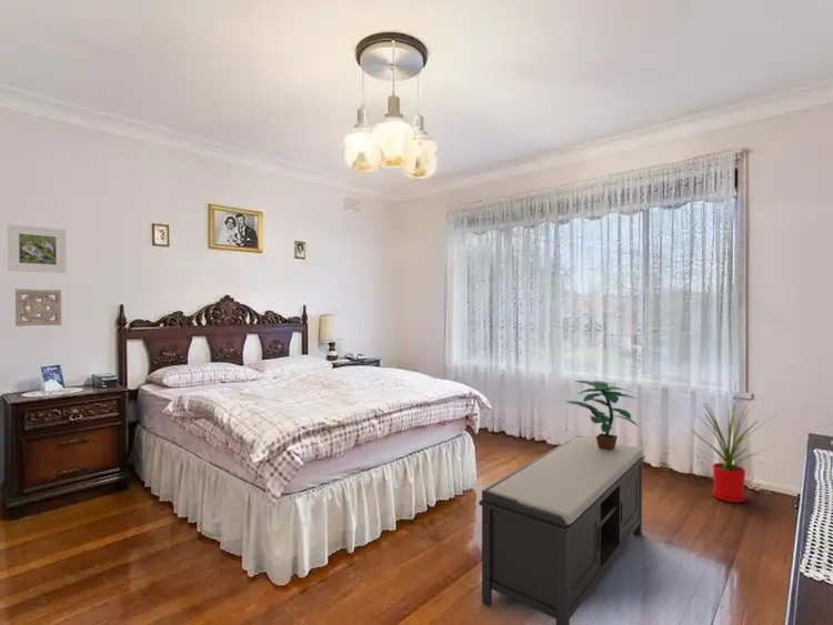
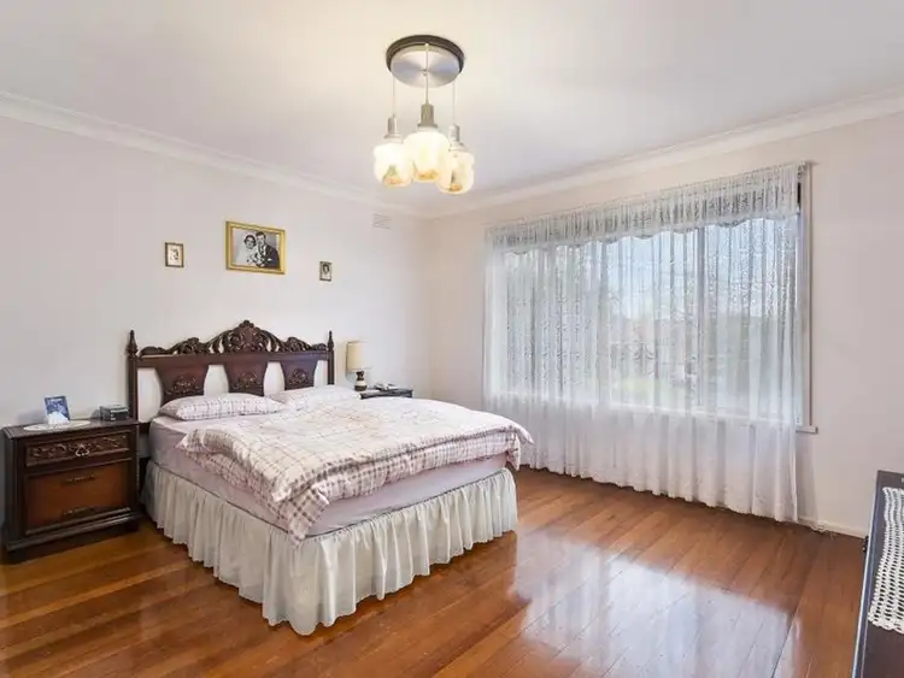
- bench [478,434,645,625]
- wall ornament [14,289,62,327]
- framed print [7,223,68,274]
- house plant [685,396,776,504]
- potted plant [564,380,640,451]
